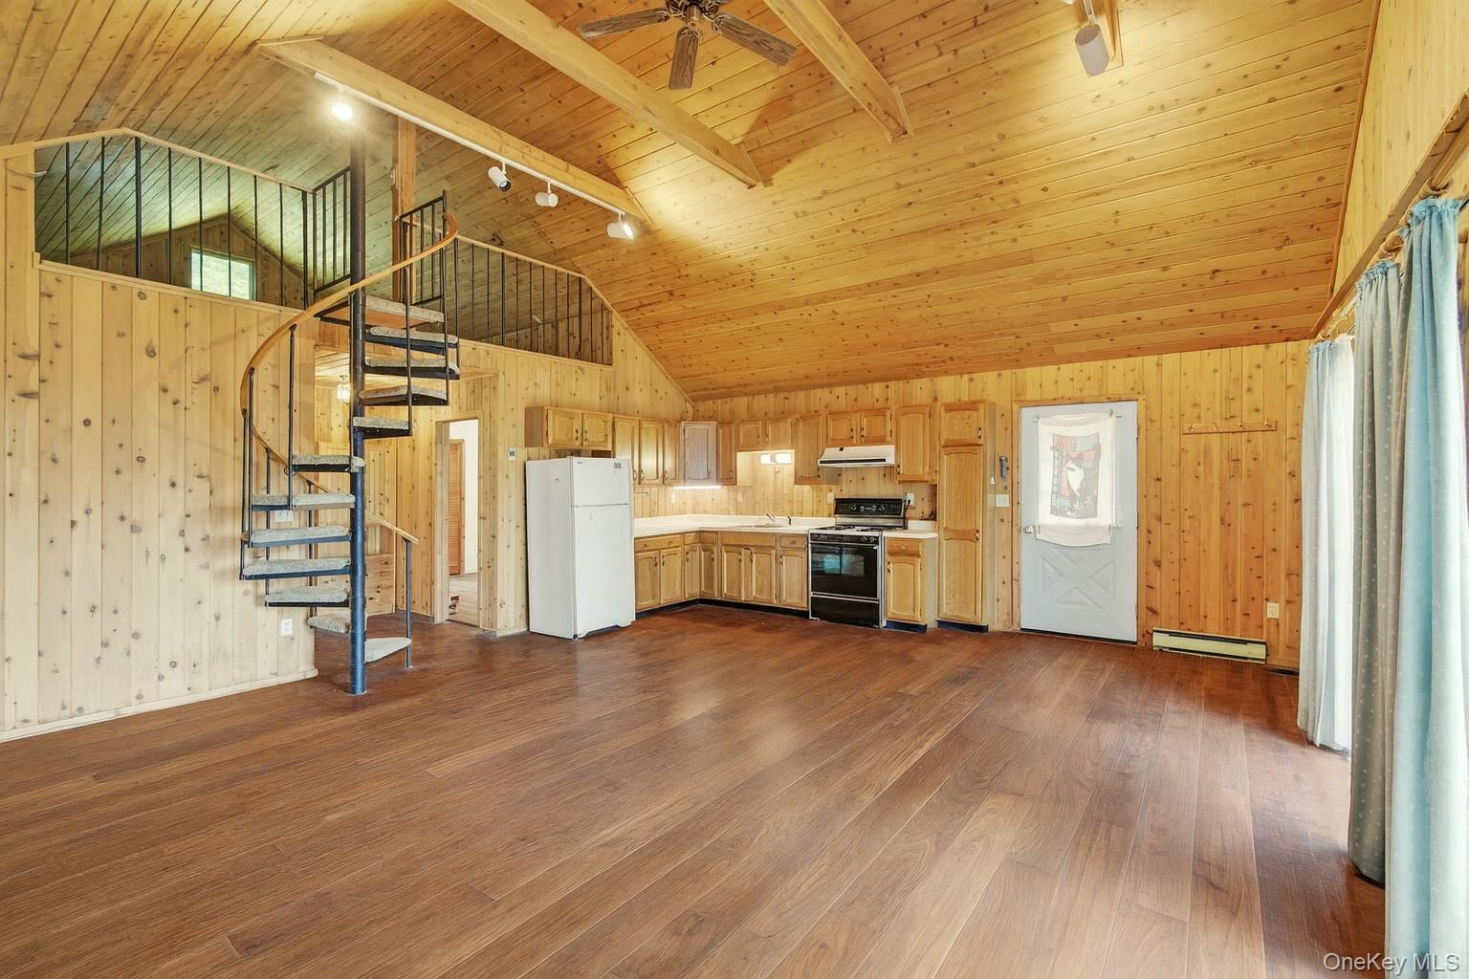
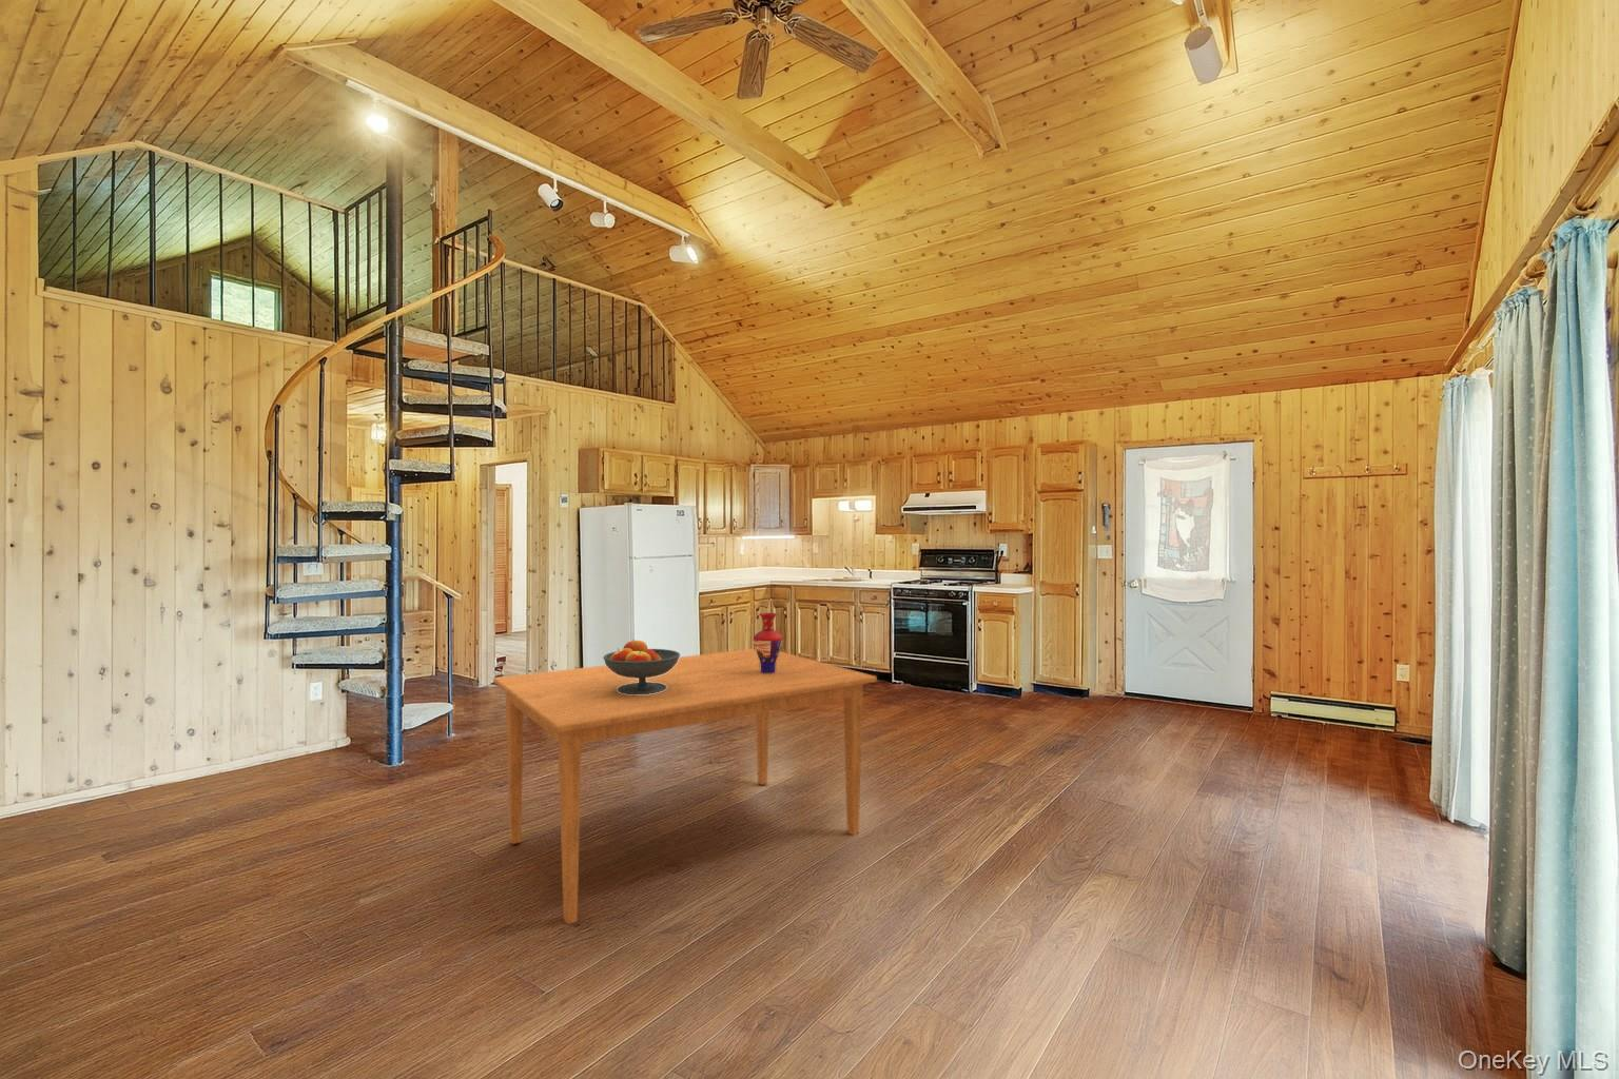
+ fruit bowl [602,638,681,695]
+ dining table [493,648,878,925]
+ vase [753,612,784,673]
